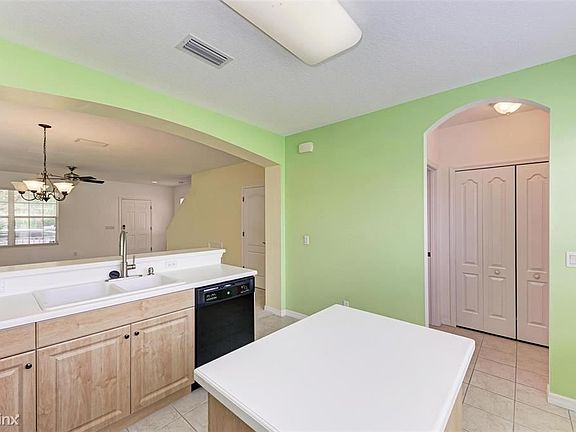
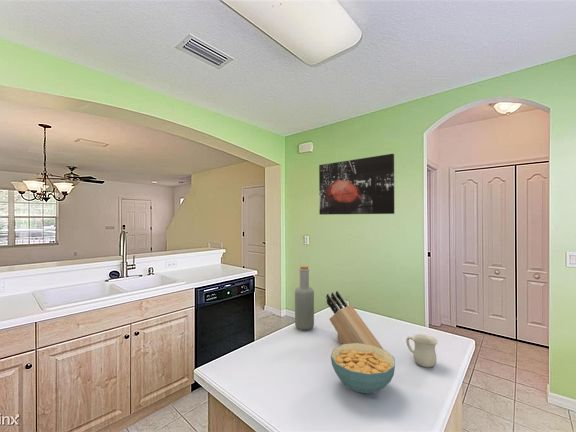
+ mug [405,333,439,368]
+ knife block [325,290,384,349]
+ wall art [318,153,395,216]
+ cereal bowl [330,343,396,394]
+ bottle [294,265,315,331]
